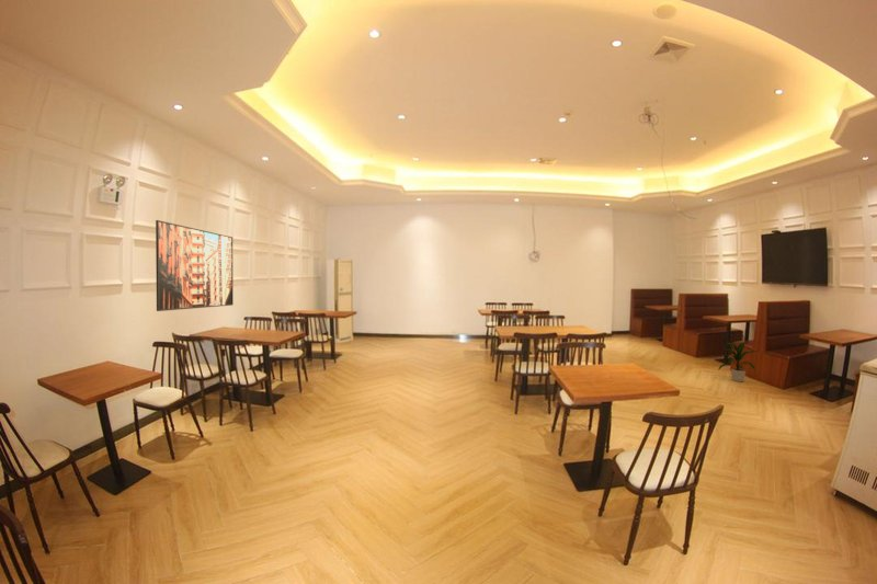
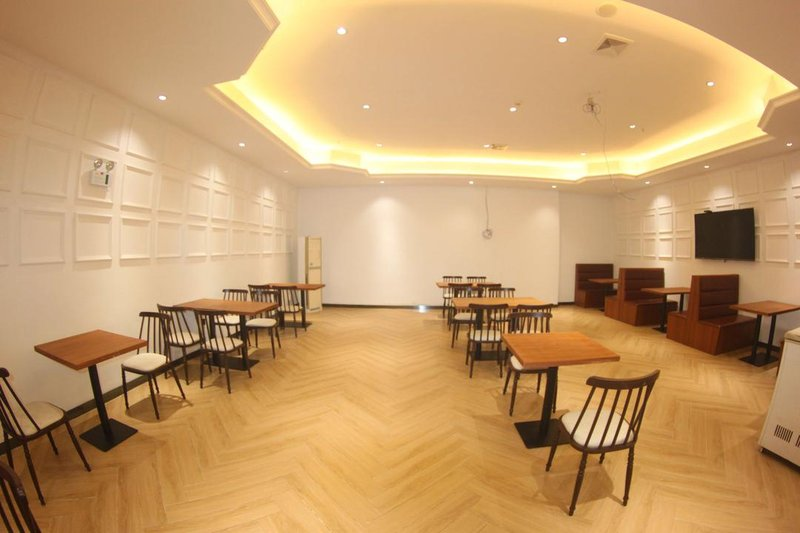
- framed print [155,219,235,312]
- indoor plant [717,342,759,382]
